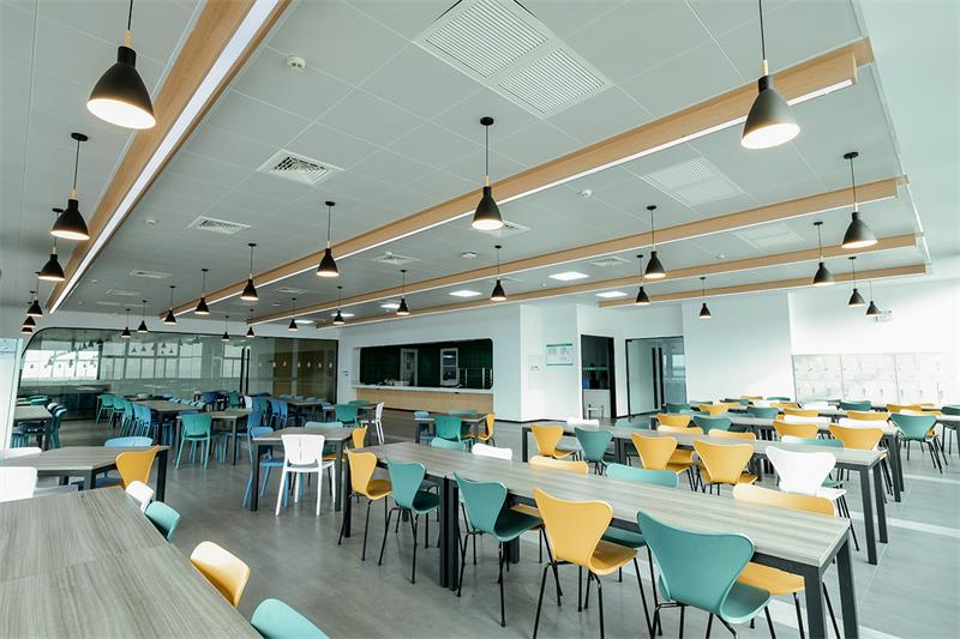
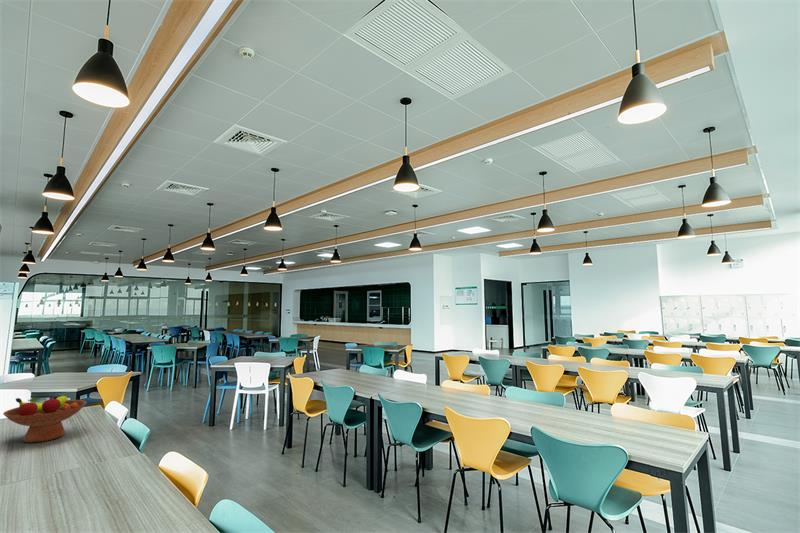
+ fruit bowl [2,395,88,444]
